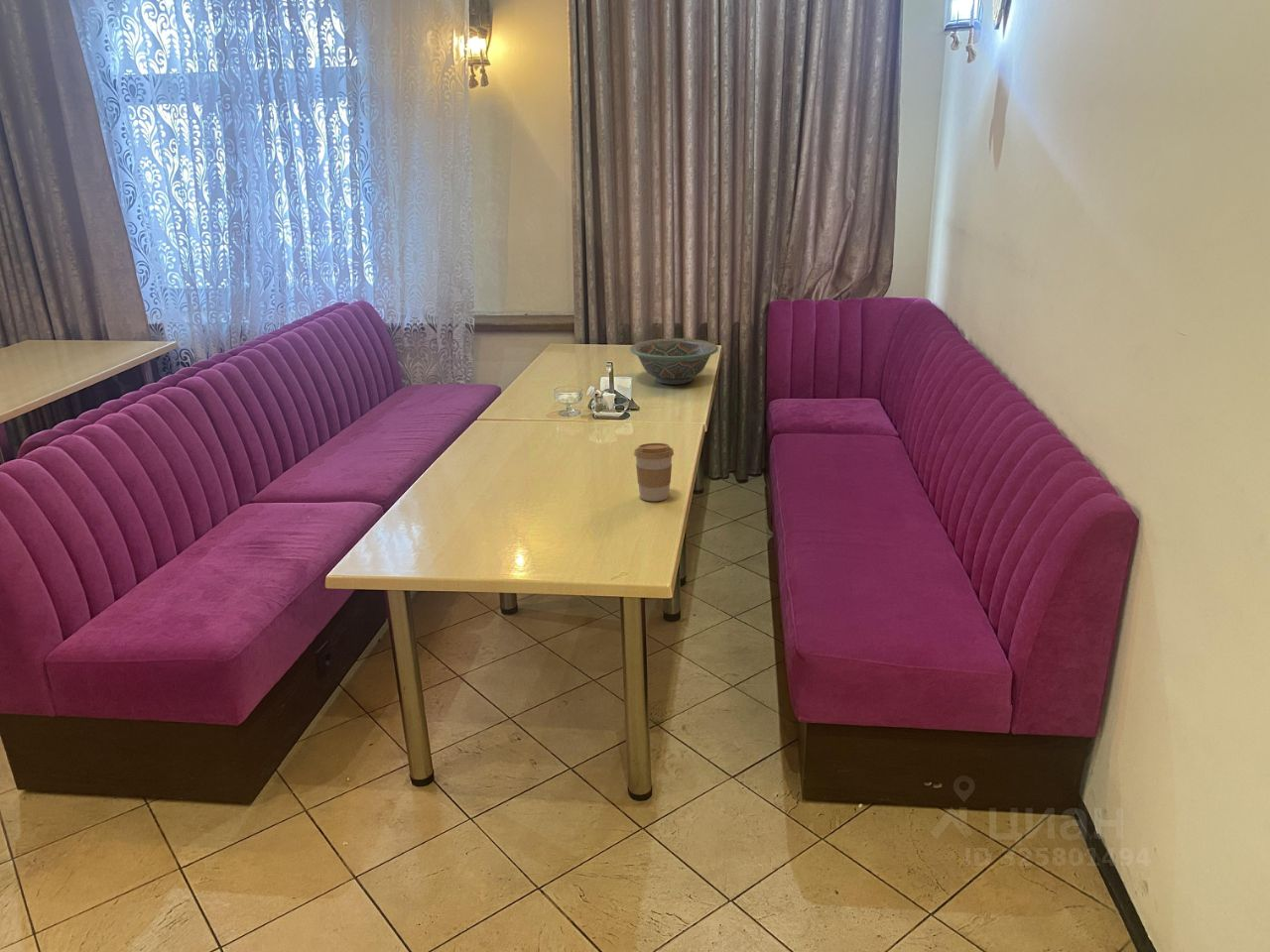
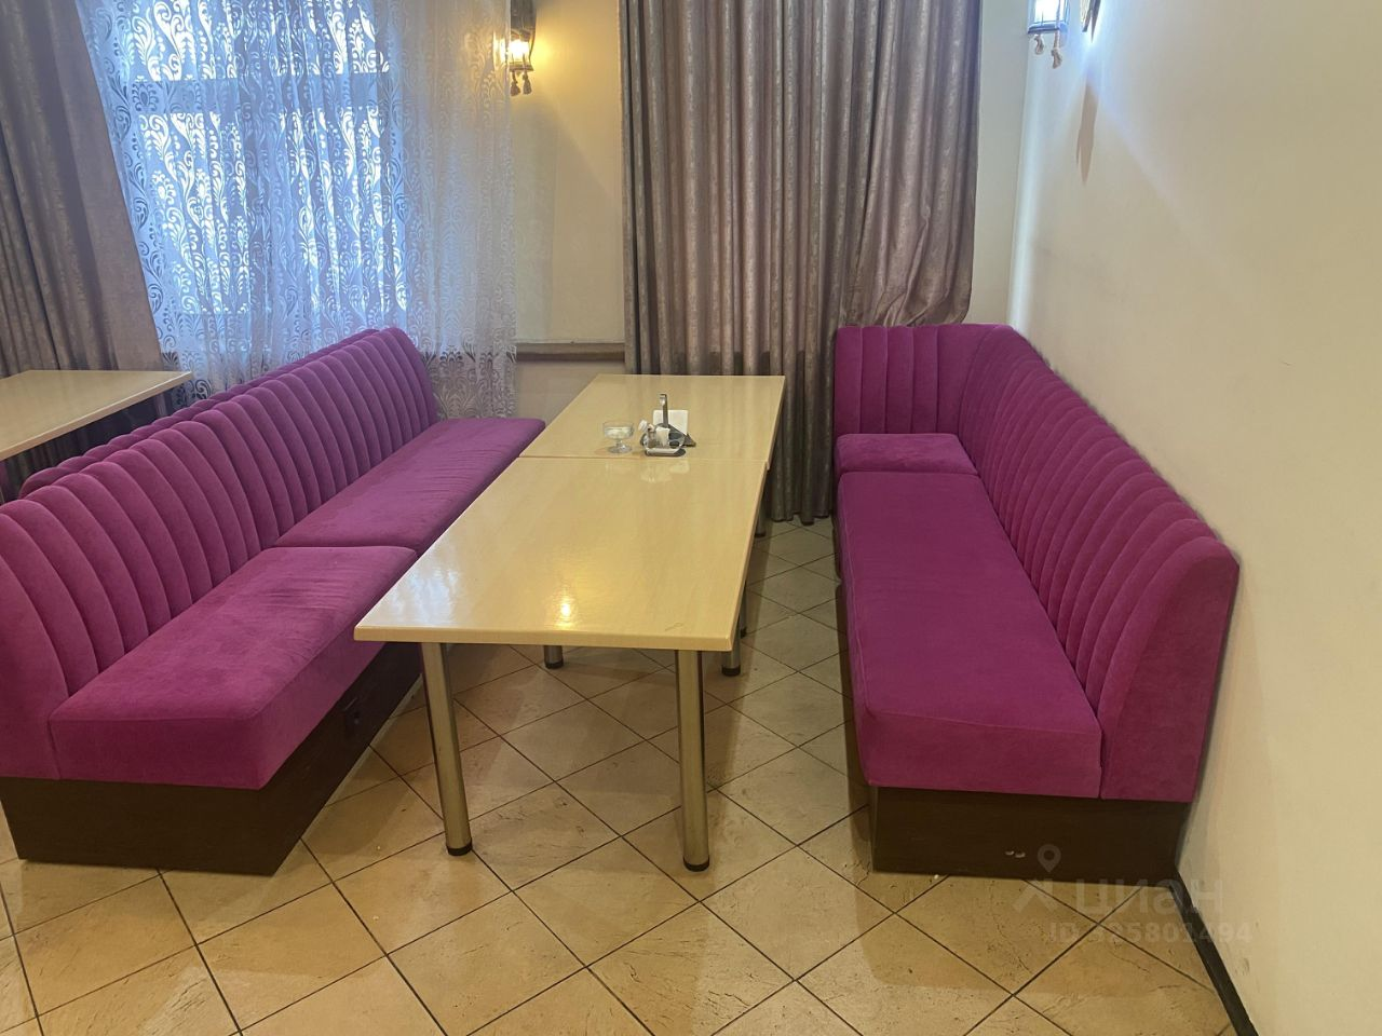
- coffee cup [633,442,675,502]
- decorative bowl [629,337,719,386]
